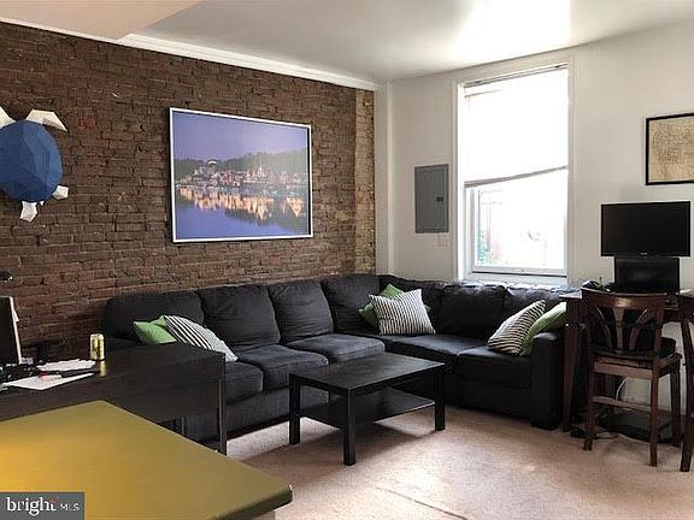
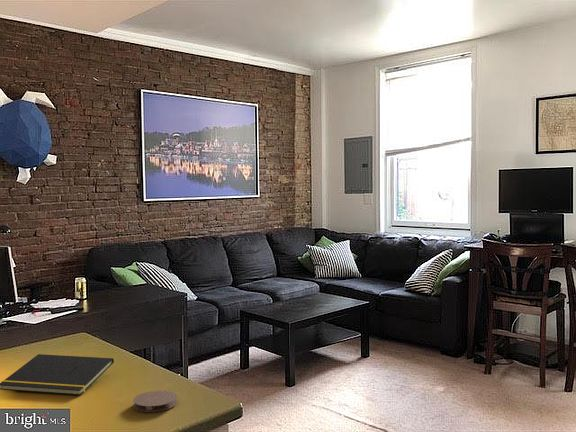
+ notepad [0,353,115,396]
+ coaster [132,390,178,413]
